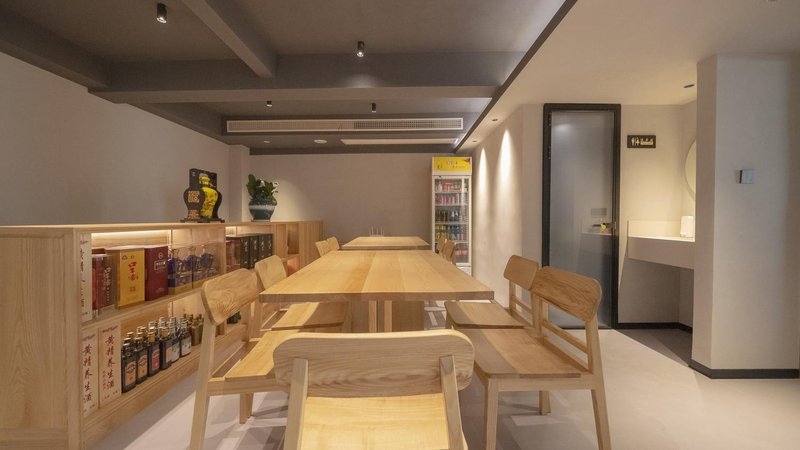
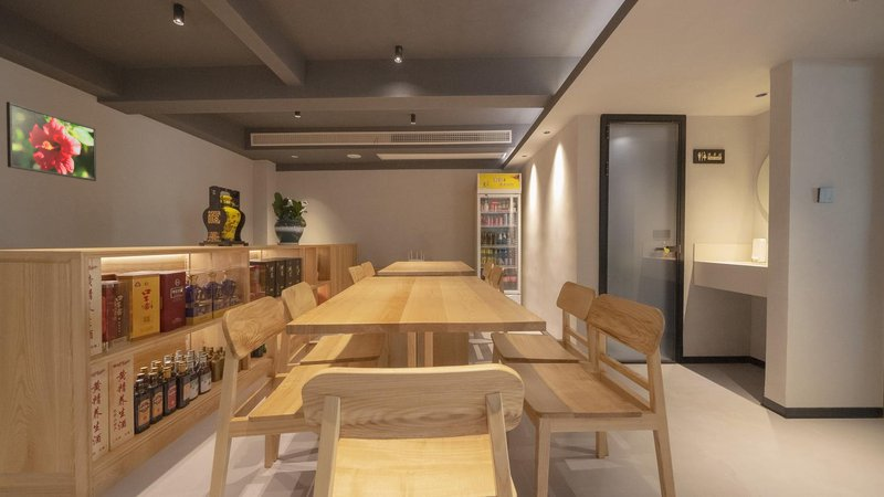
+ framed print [6,101,97,182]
